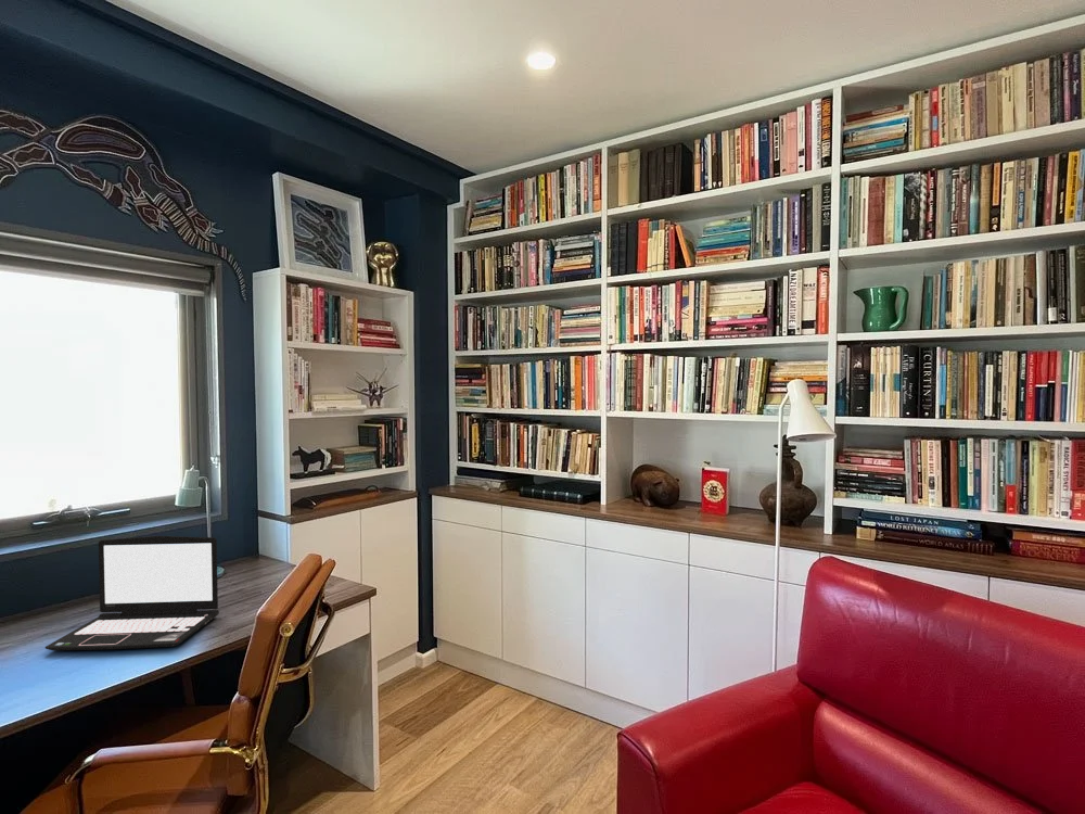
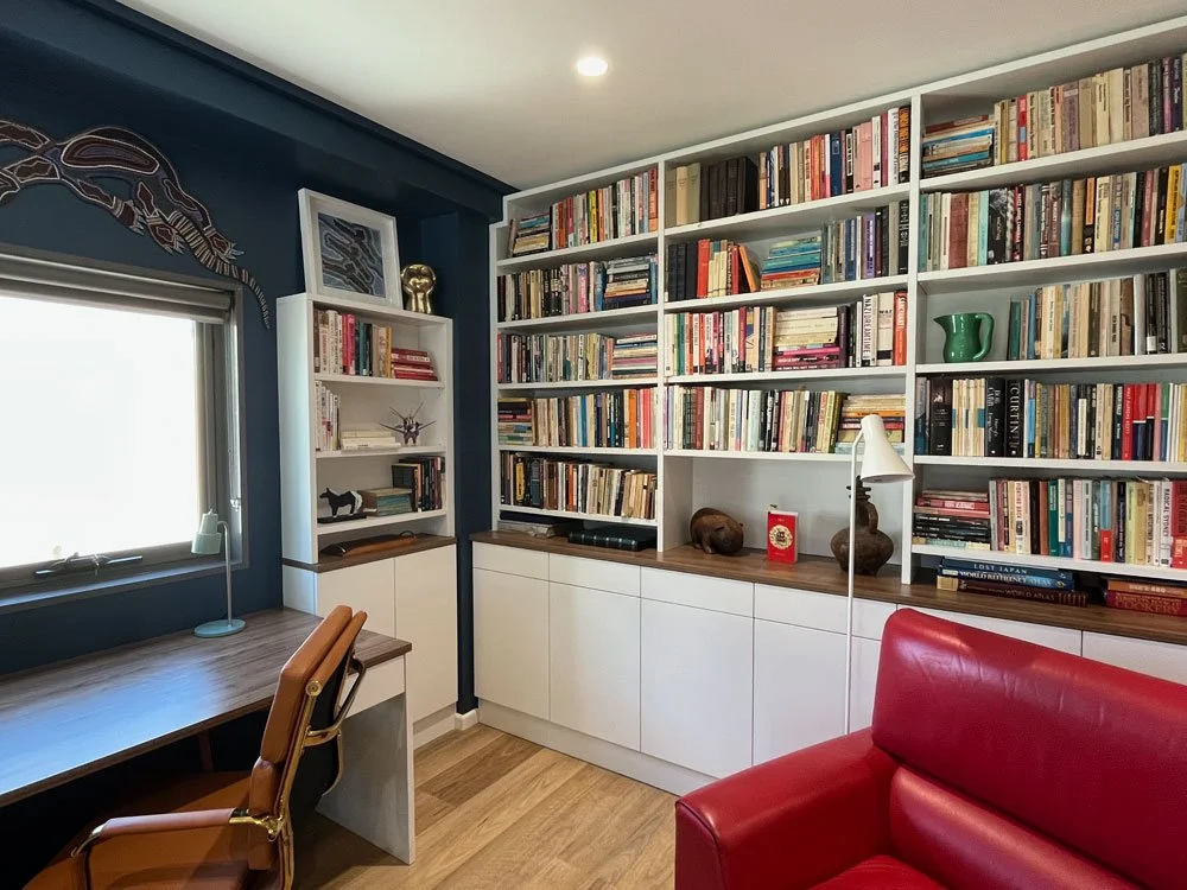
- laptop [44,535,220,651]
